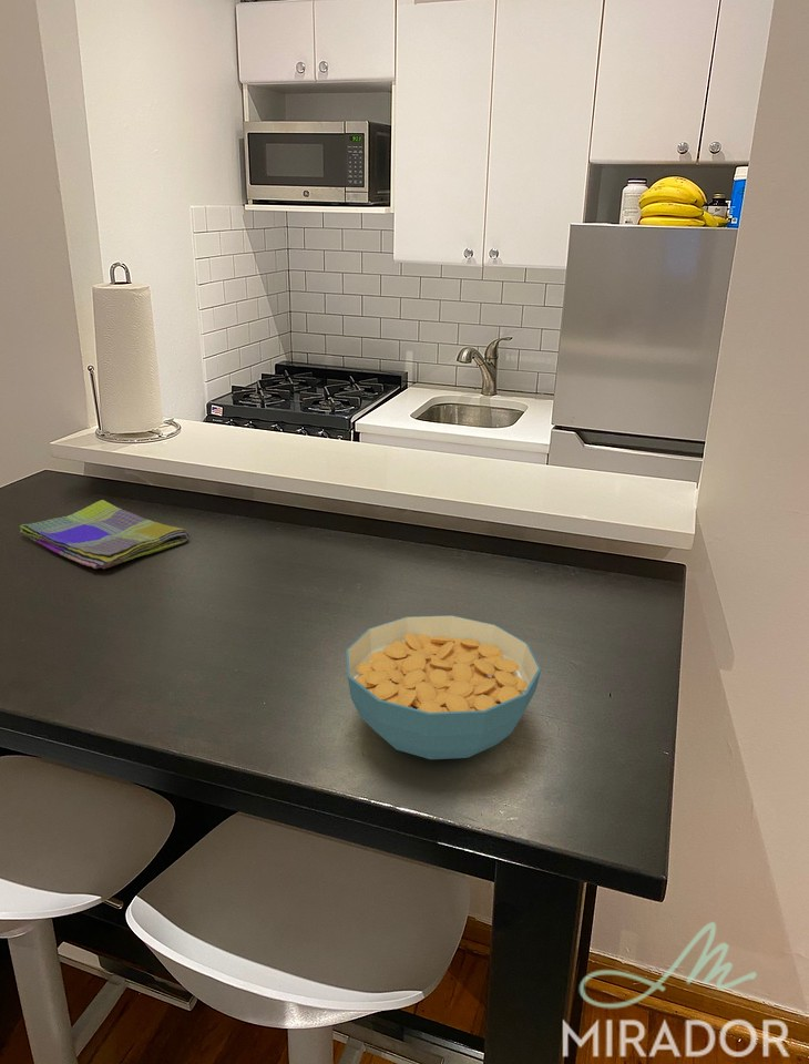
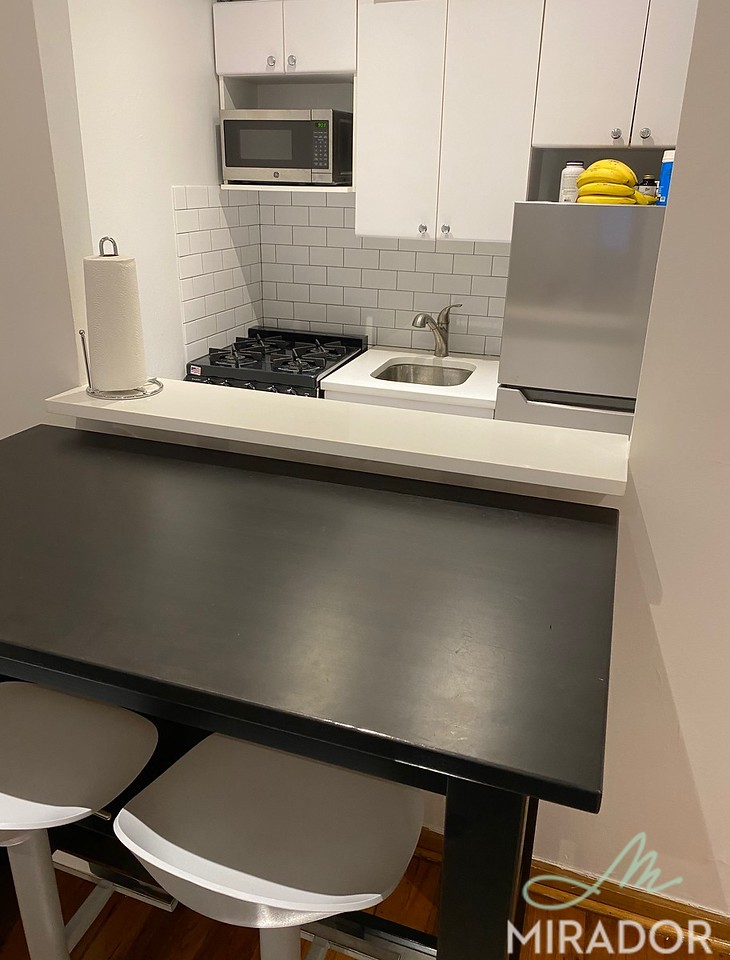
- cereal bowl [345,614,542,760]
- dish towel [19,499,191,570]
